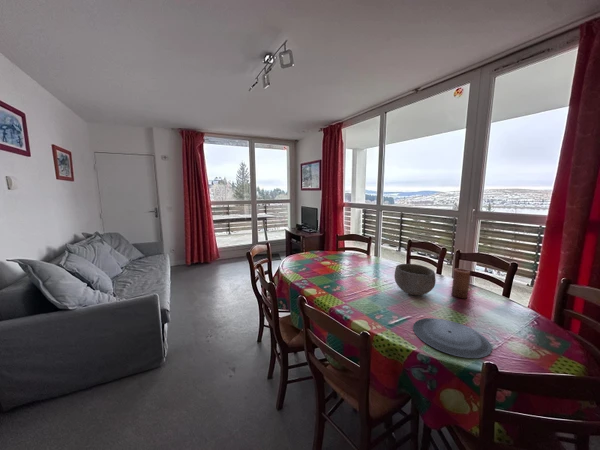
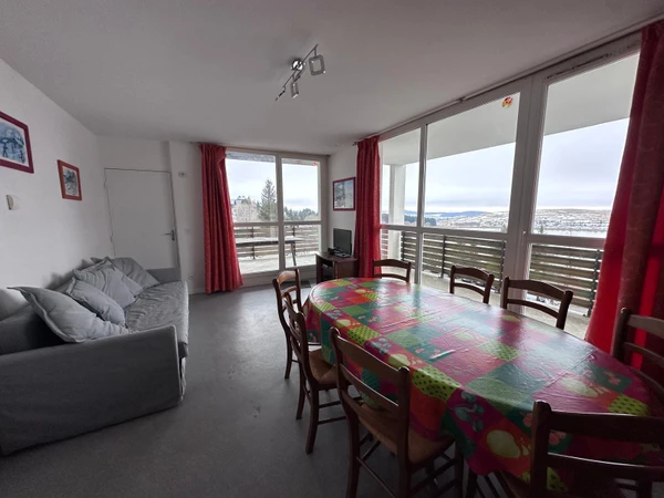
- bowl [393,263,437,296]
- plate [412,317,493,359]
- candle [450,267,471,299]
